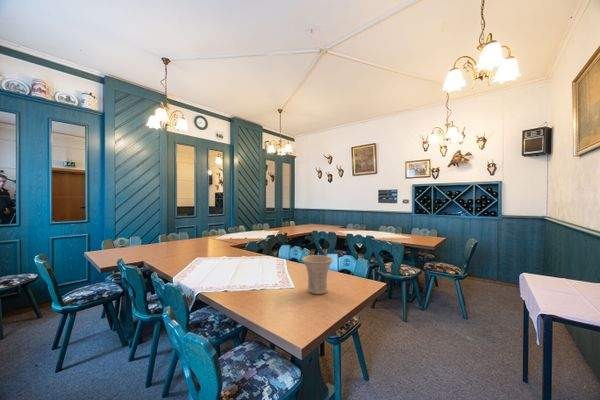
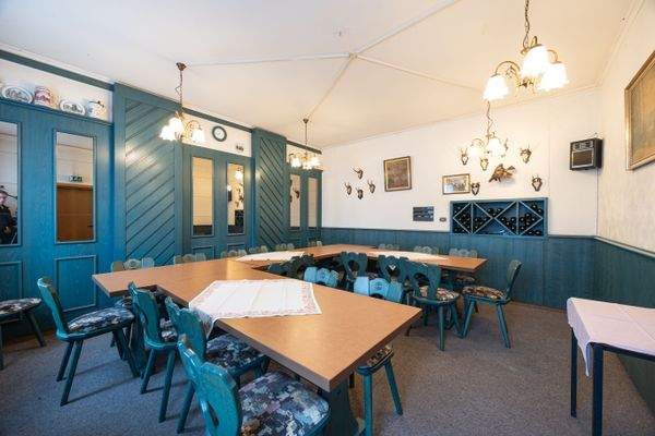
- vase [302,254,334,295]
